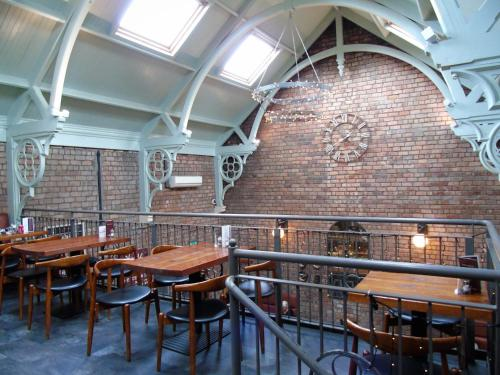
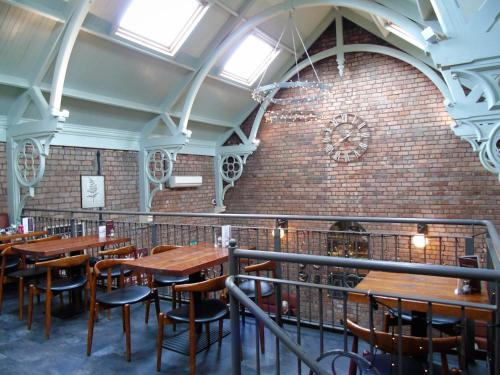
+ wall art [79,174,107,210]
